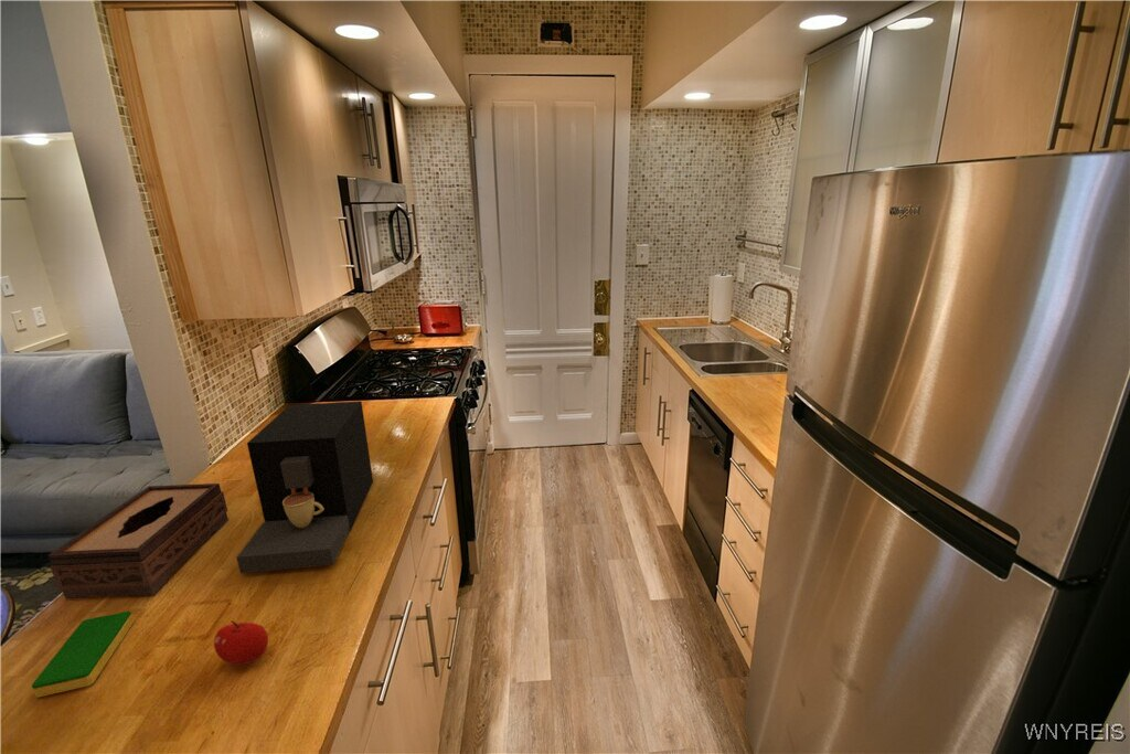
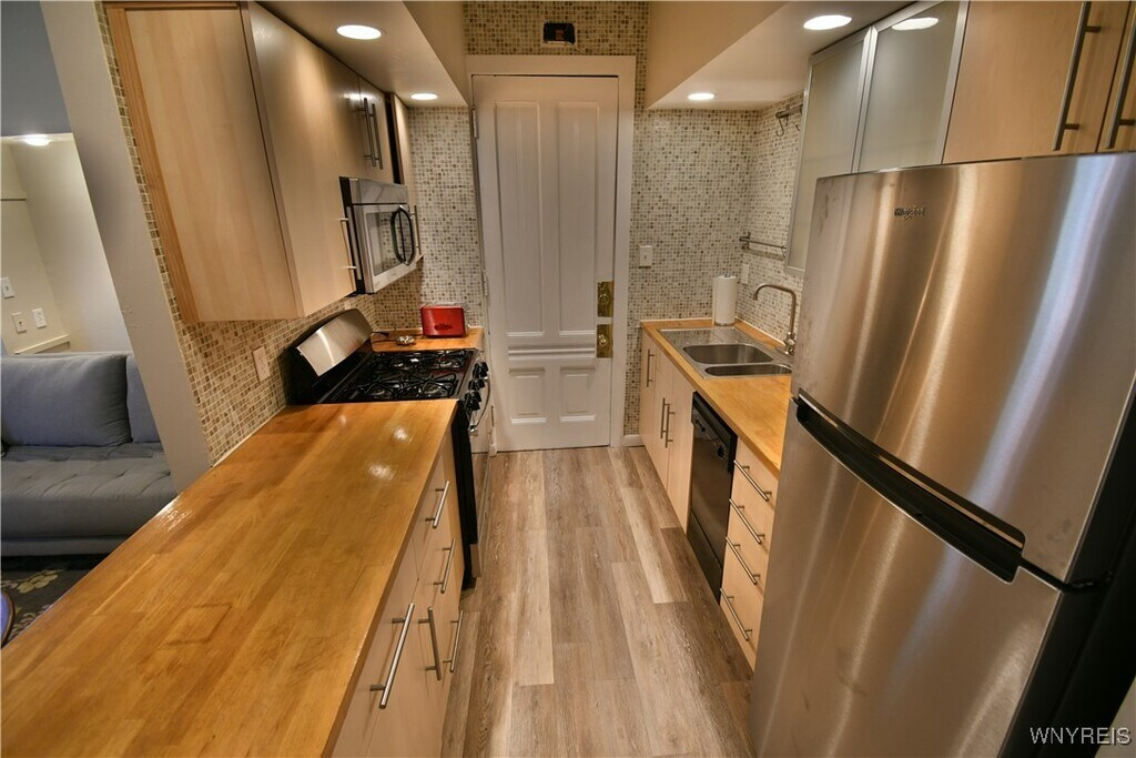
- coffee maker [236,401,374,574]
- apple [213,620,269,666]
- dish sponge [31,610,135,699]
- tissue box [47,482,230,601]
